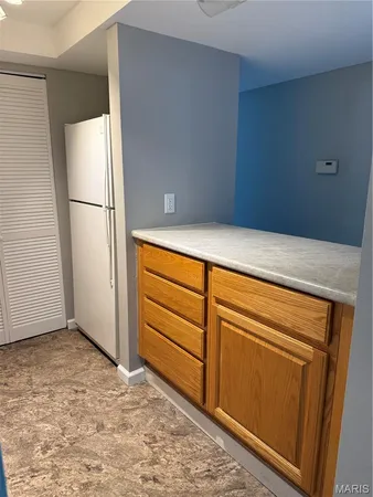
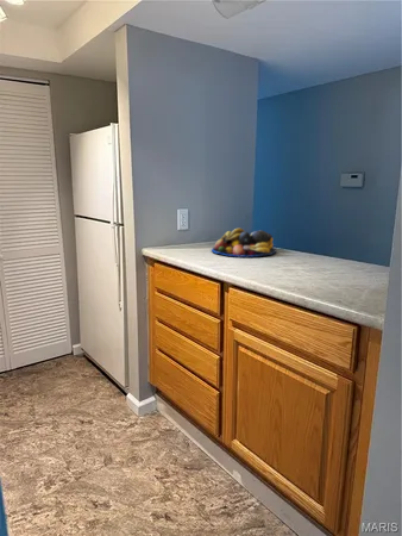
+ fruit bowl [211,228,277,258]
